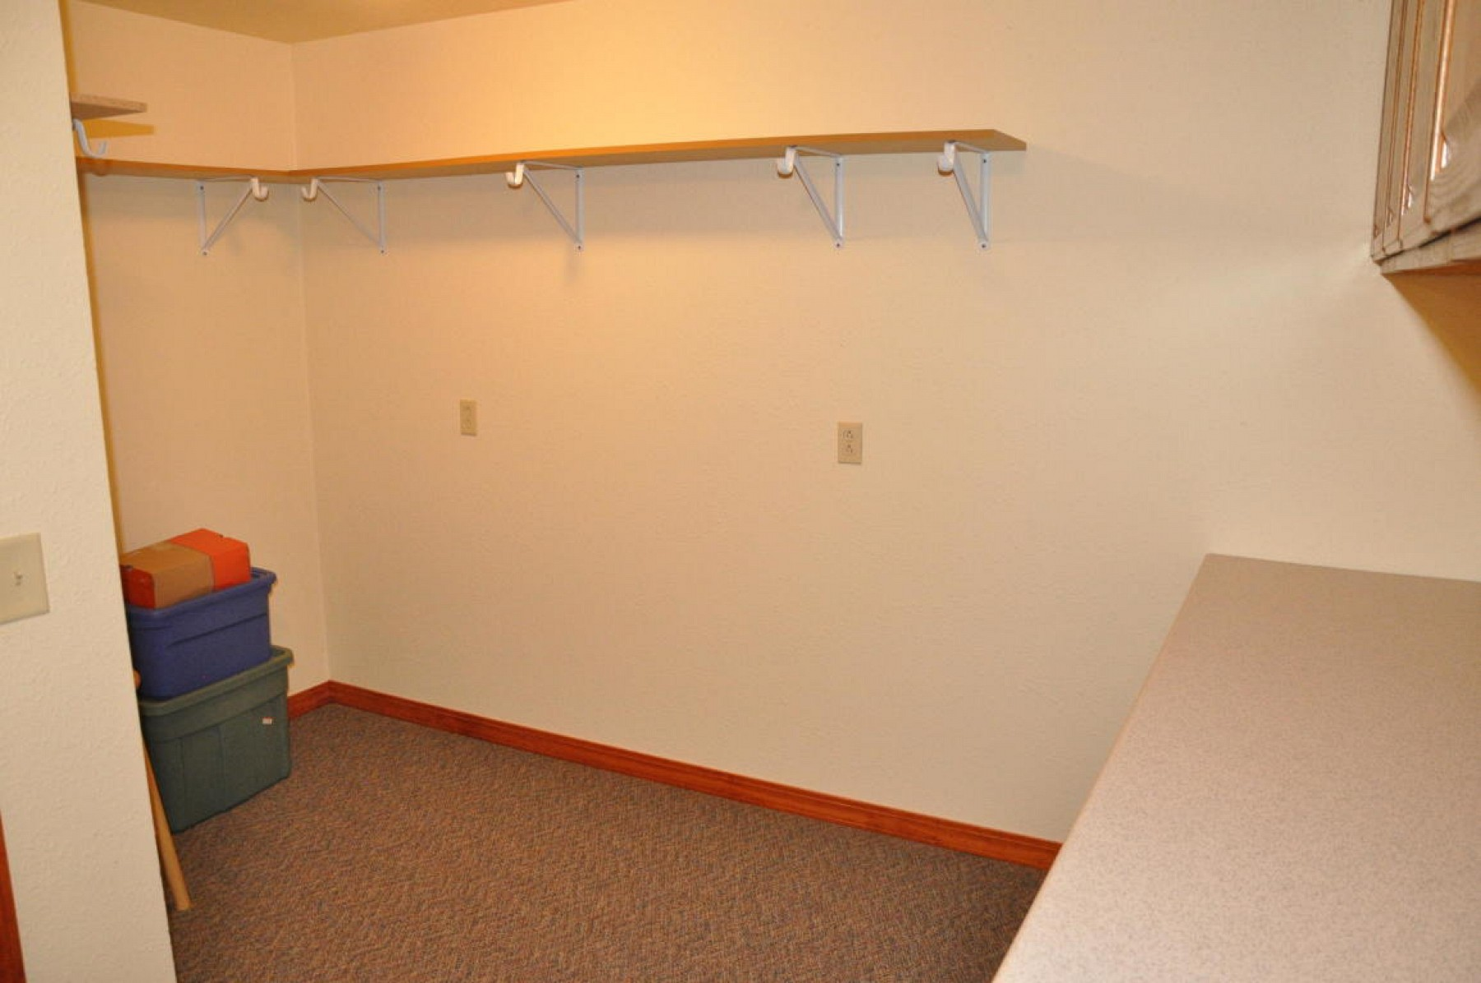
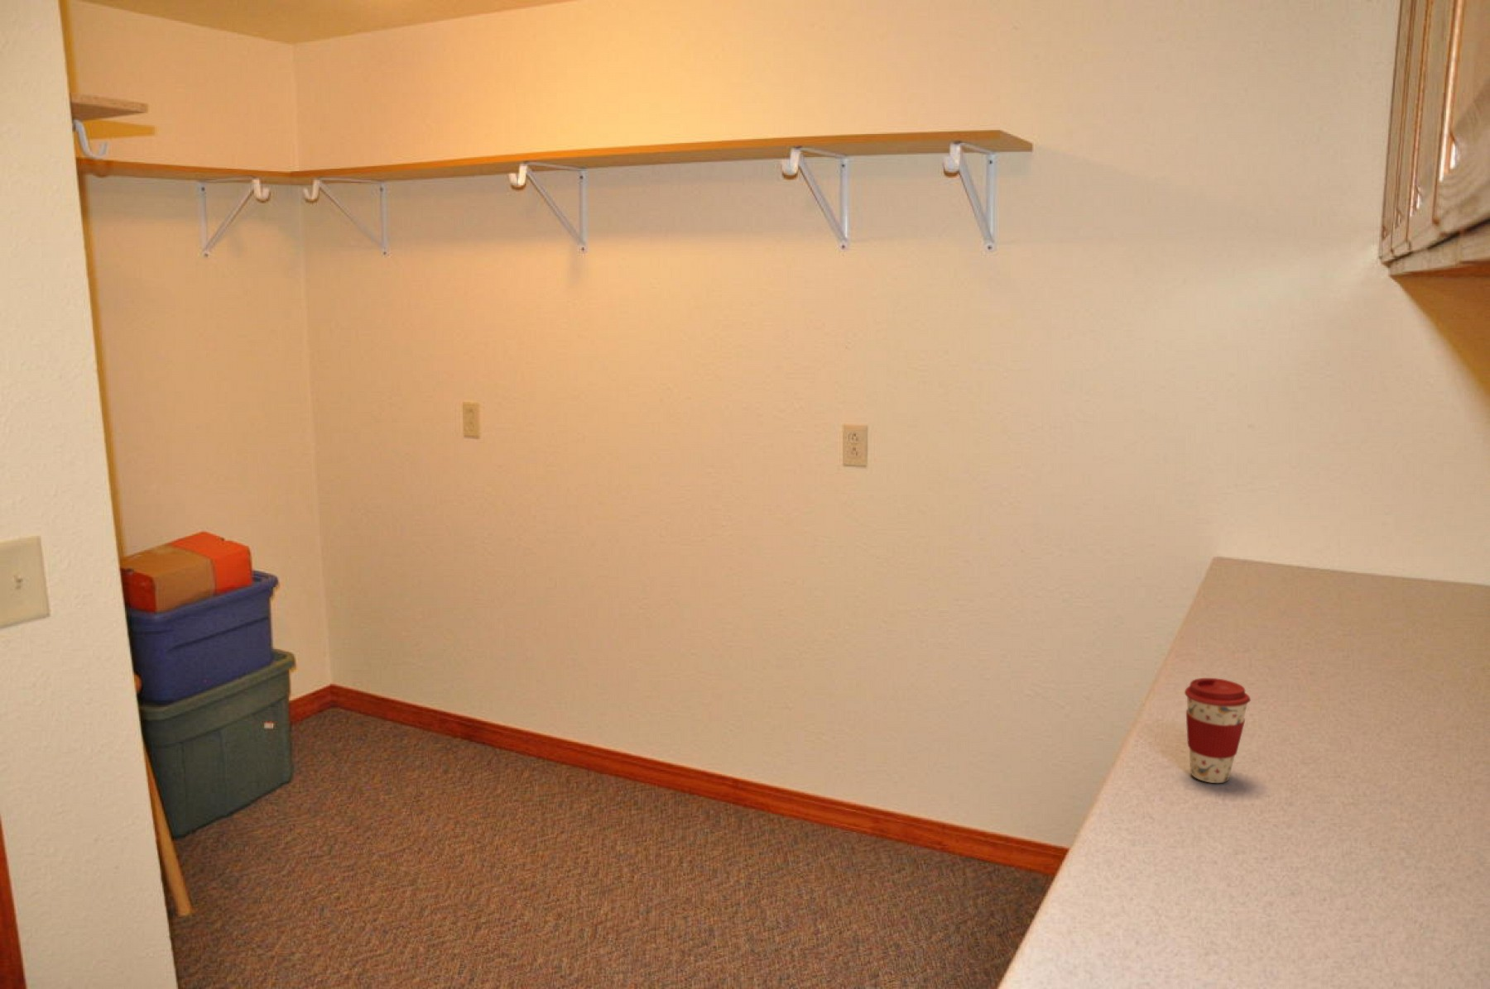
+ coffee cup [1184,678,1251,784]
